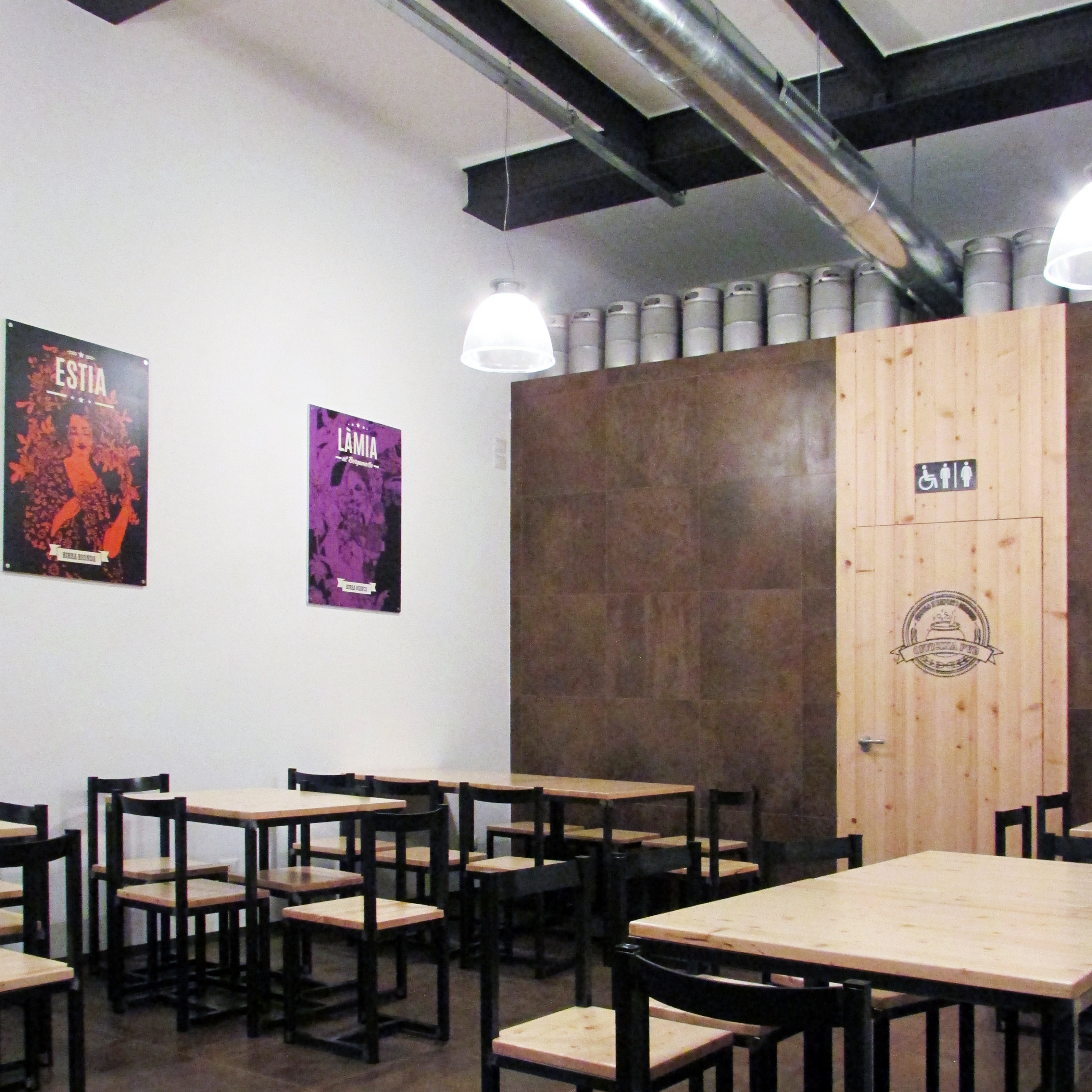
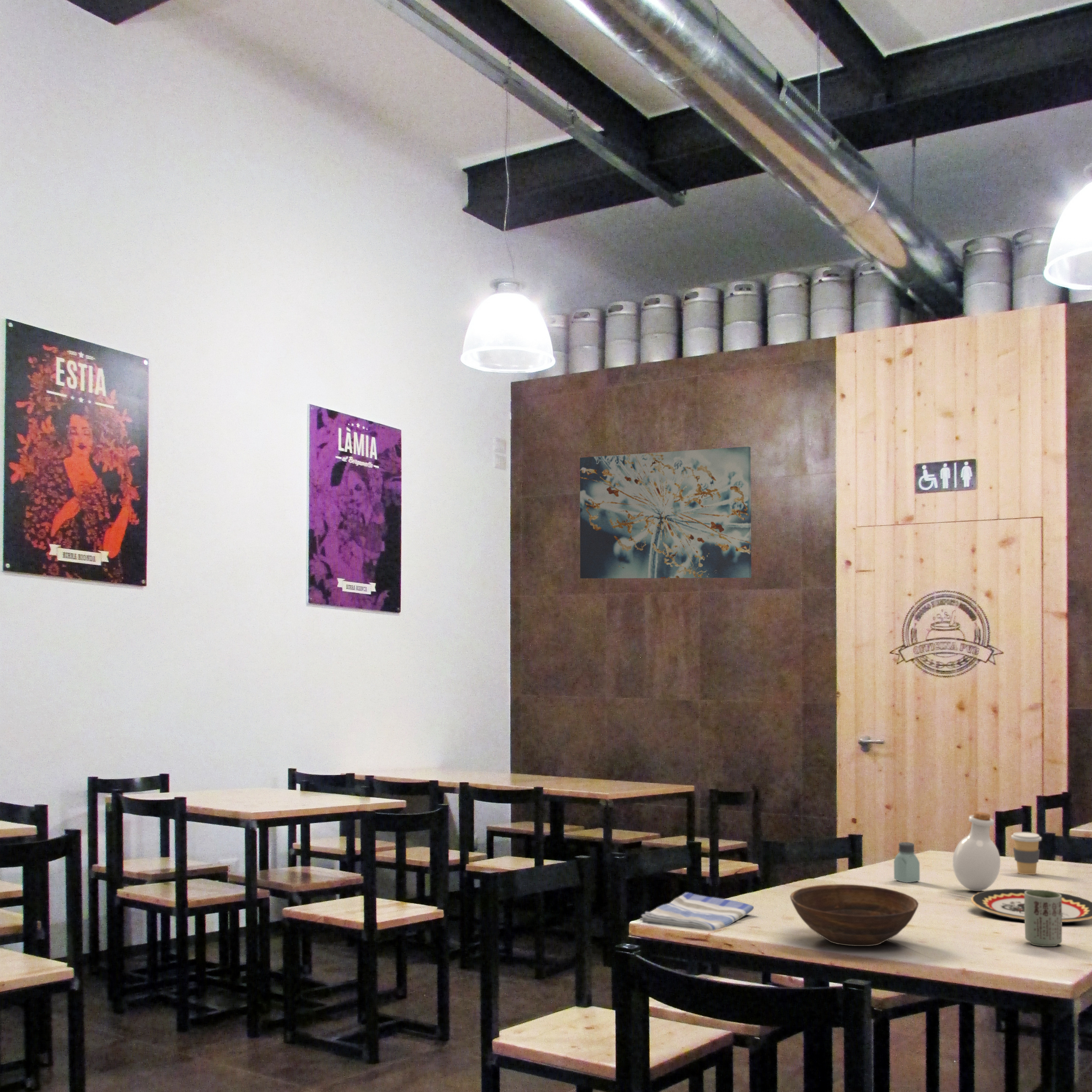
+ plate [970,889,1092,922]
+ cup [1024,889,1062,947]
+ bottle [952,811,1001,891]
+ saltshaker [893,842,920,883]
+ dish towel [639,892,754,931]
+ bowl [790,884,919,946]
+ wall art [579,446,752,579]
+ coffee cup [1011,832,1042,875]
